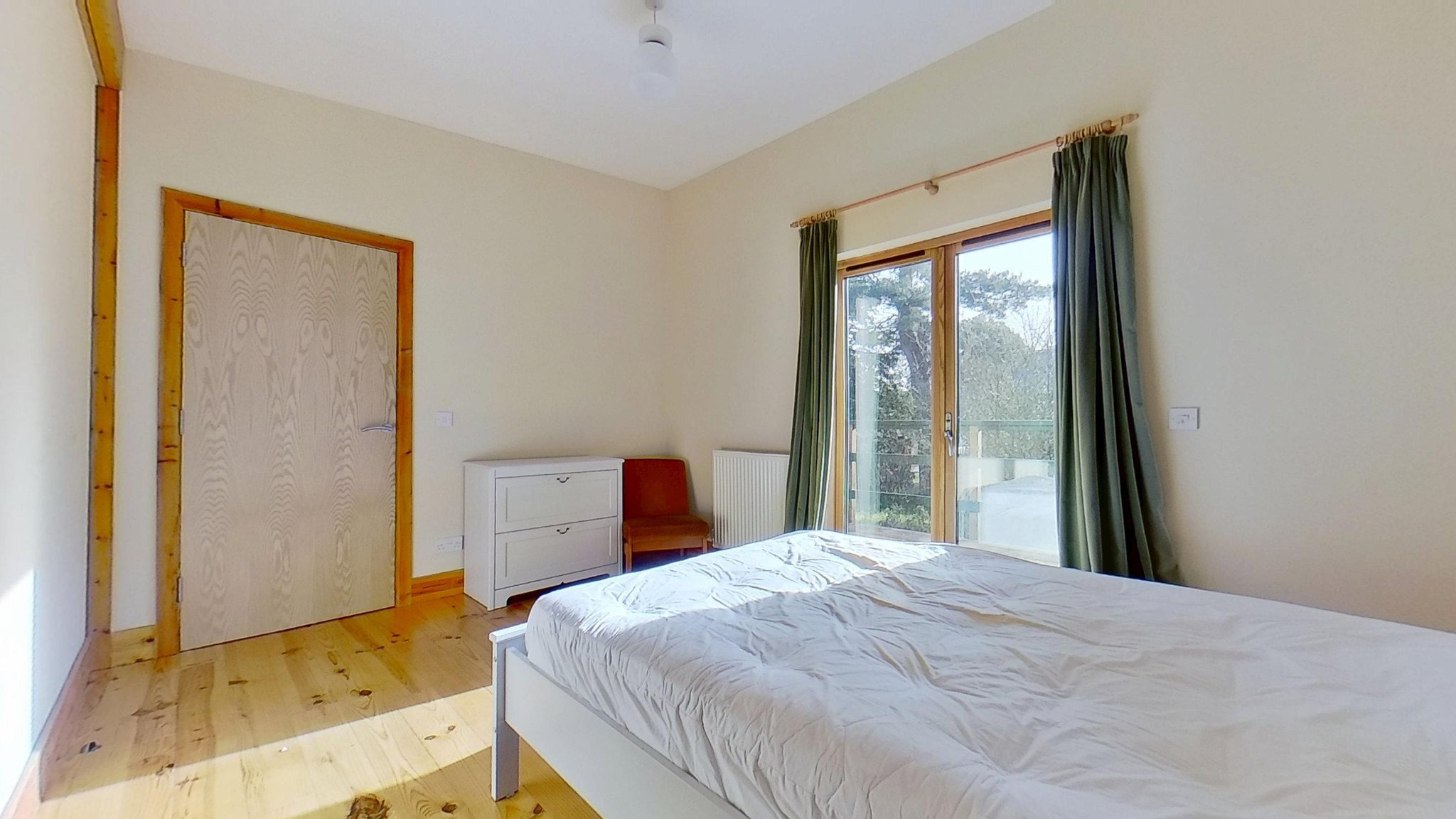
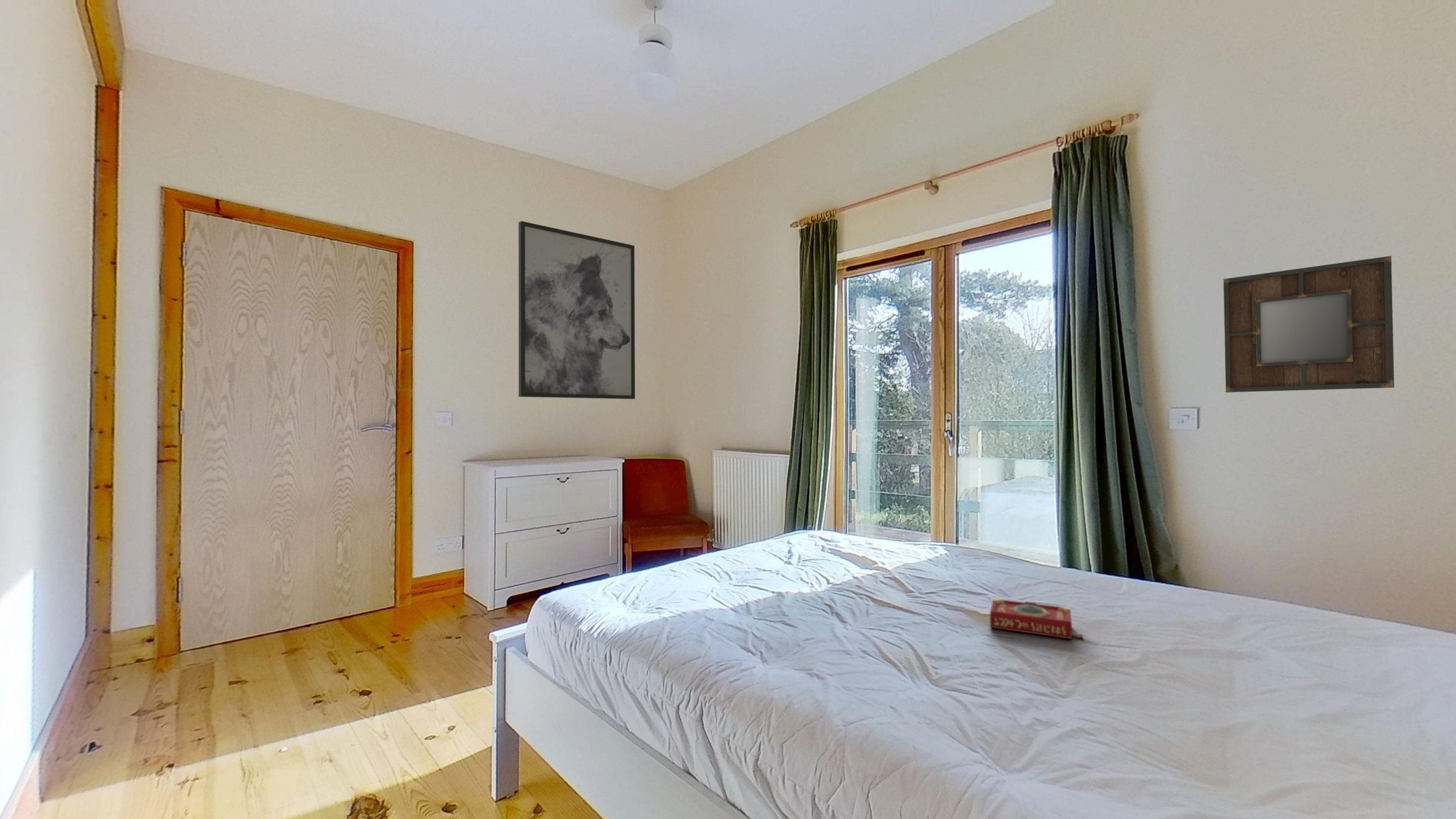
+ book [989,596,1083,640]
+ wall art [518,220,636,400]
+ home mirror [1223,255,1395,393]
